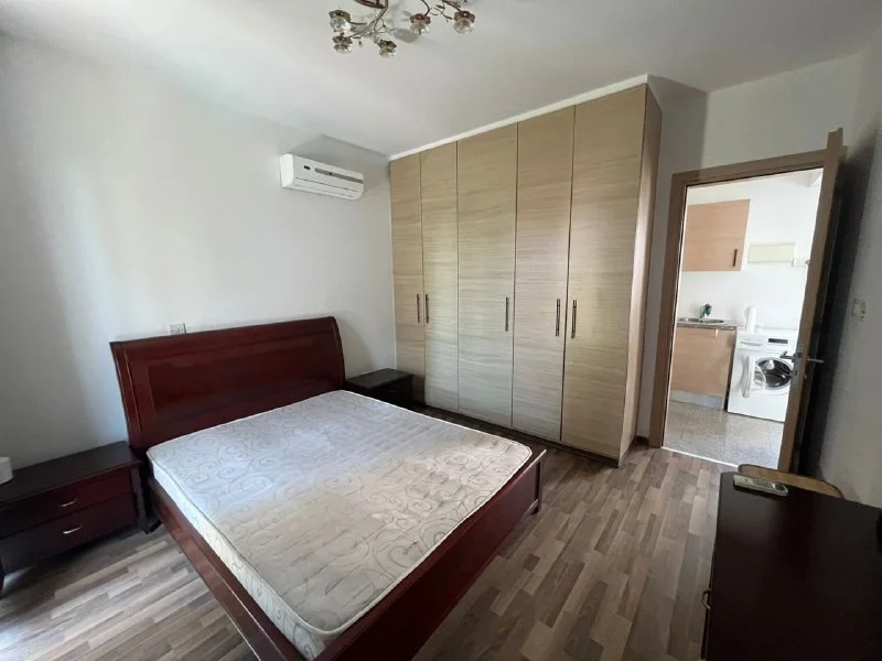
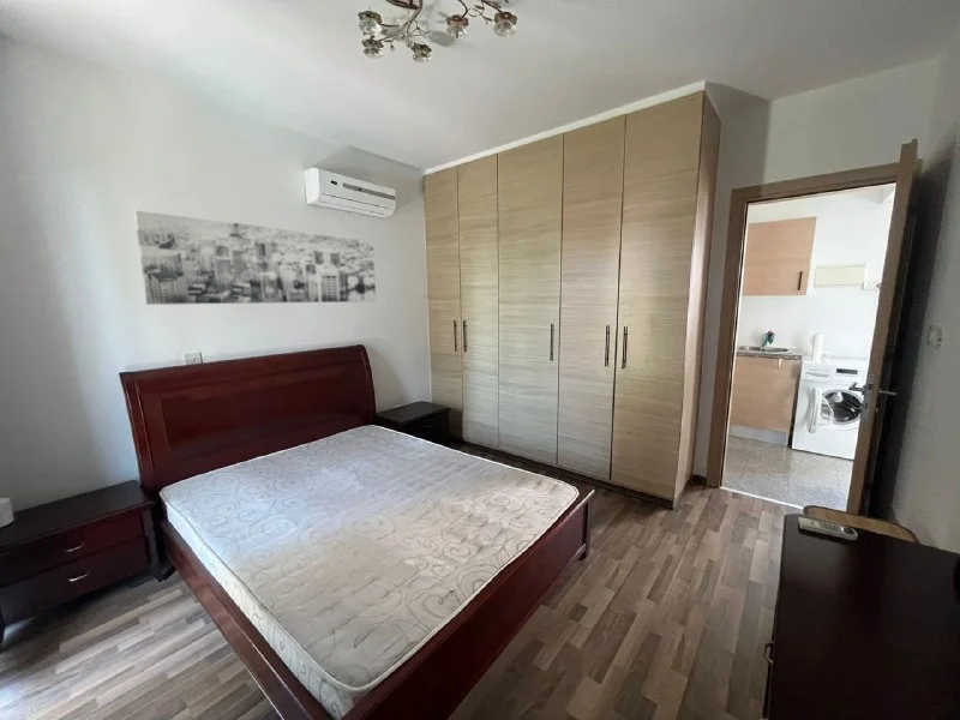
+ wall art [133,209,377,306]
